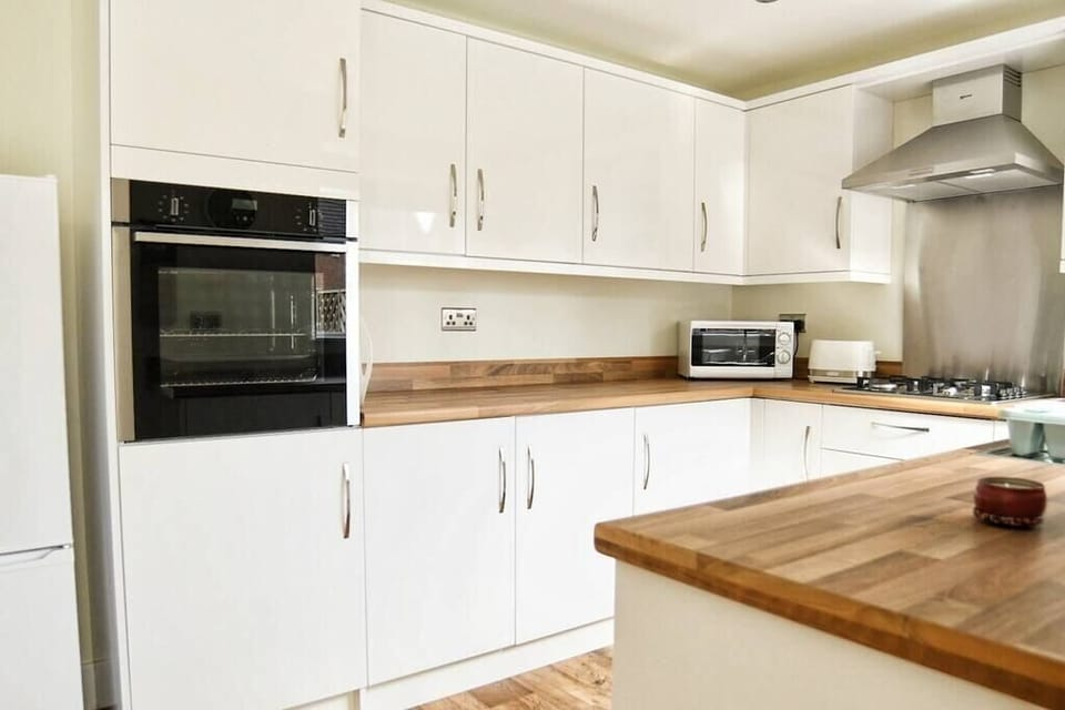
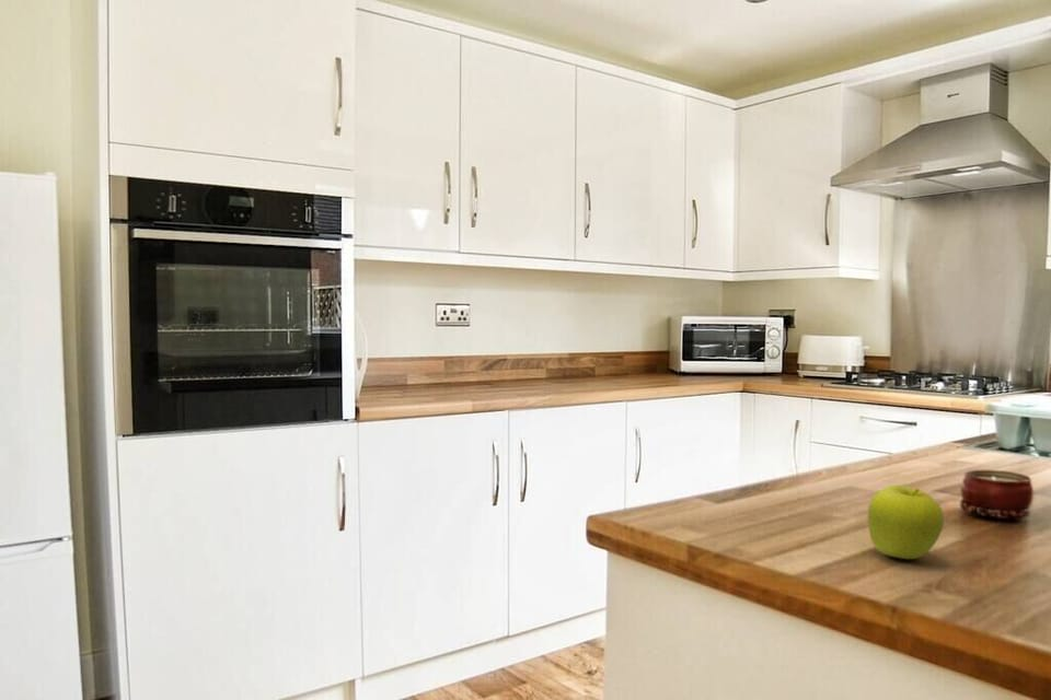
+ fruit [867,485,945,560]
